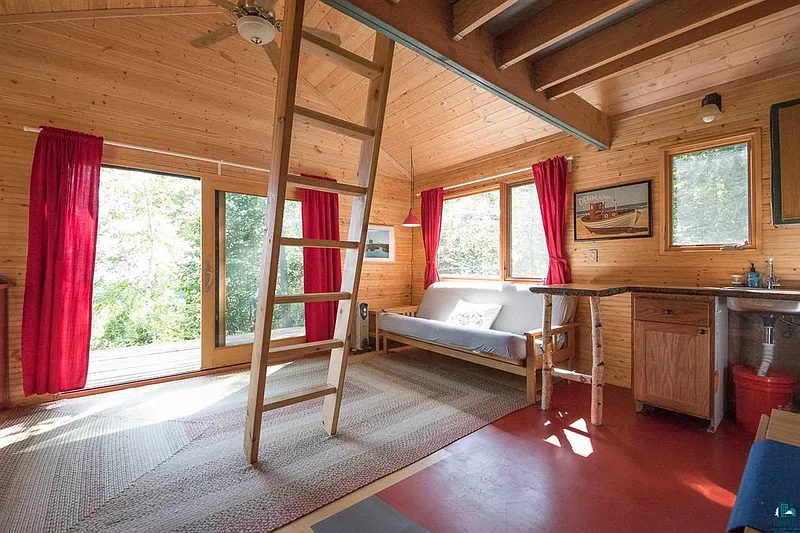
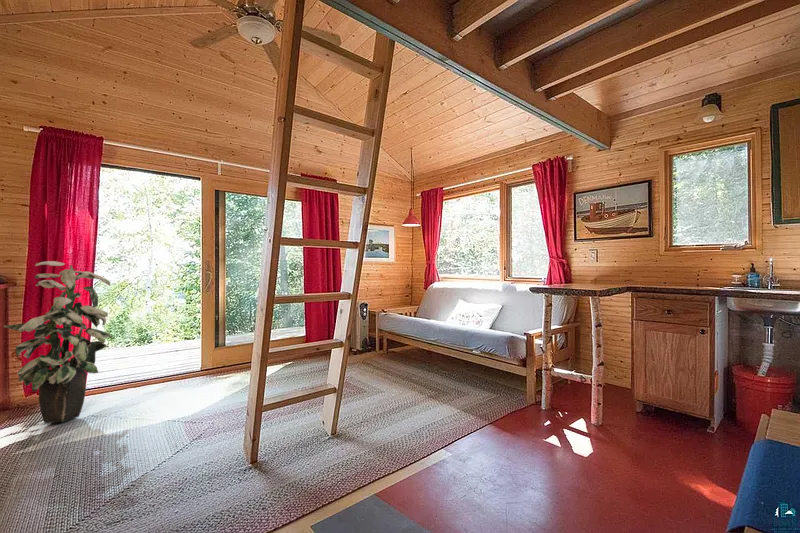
+ indoor plant [2,260,113,424]
